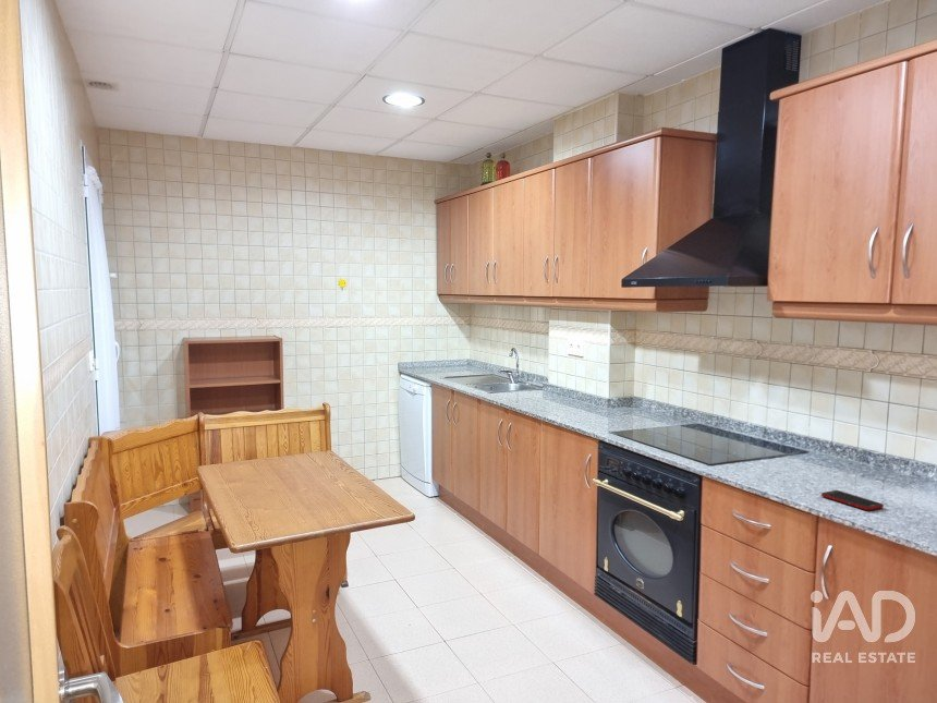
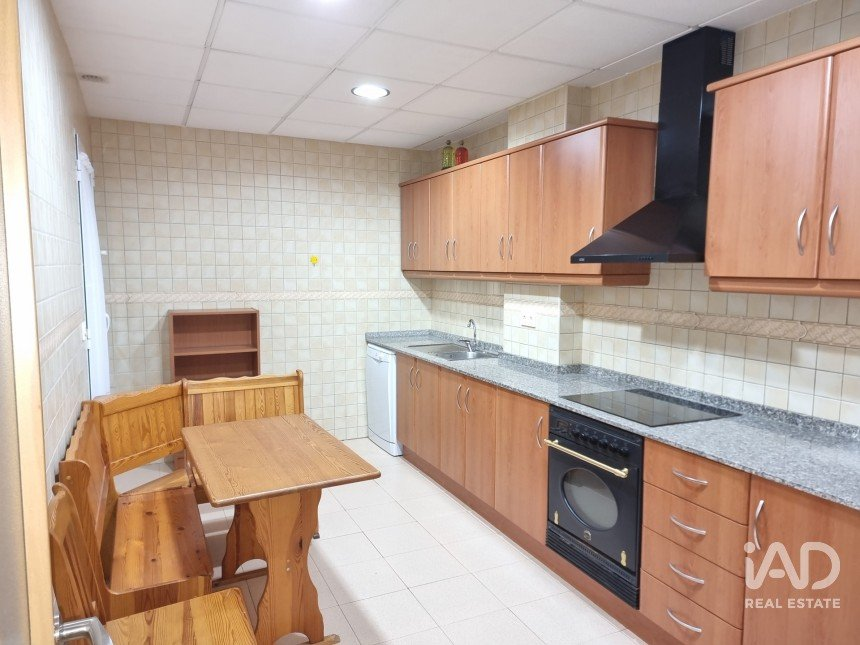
- cell phone [820,489,885,511]
